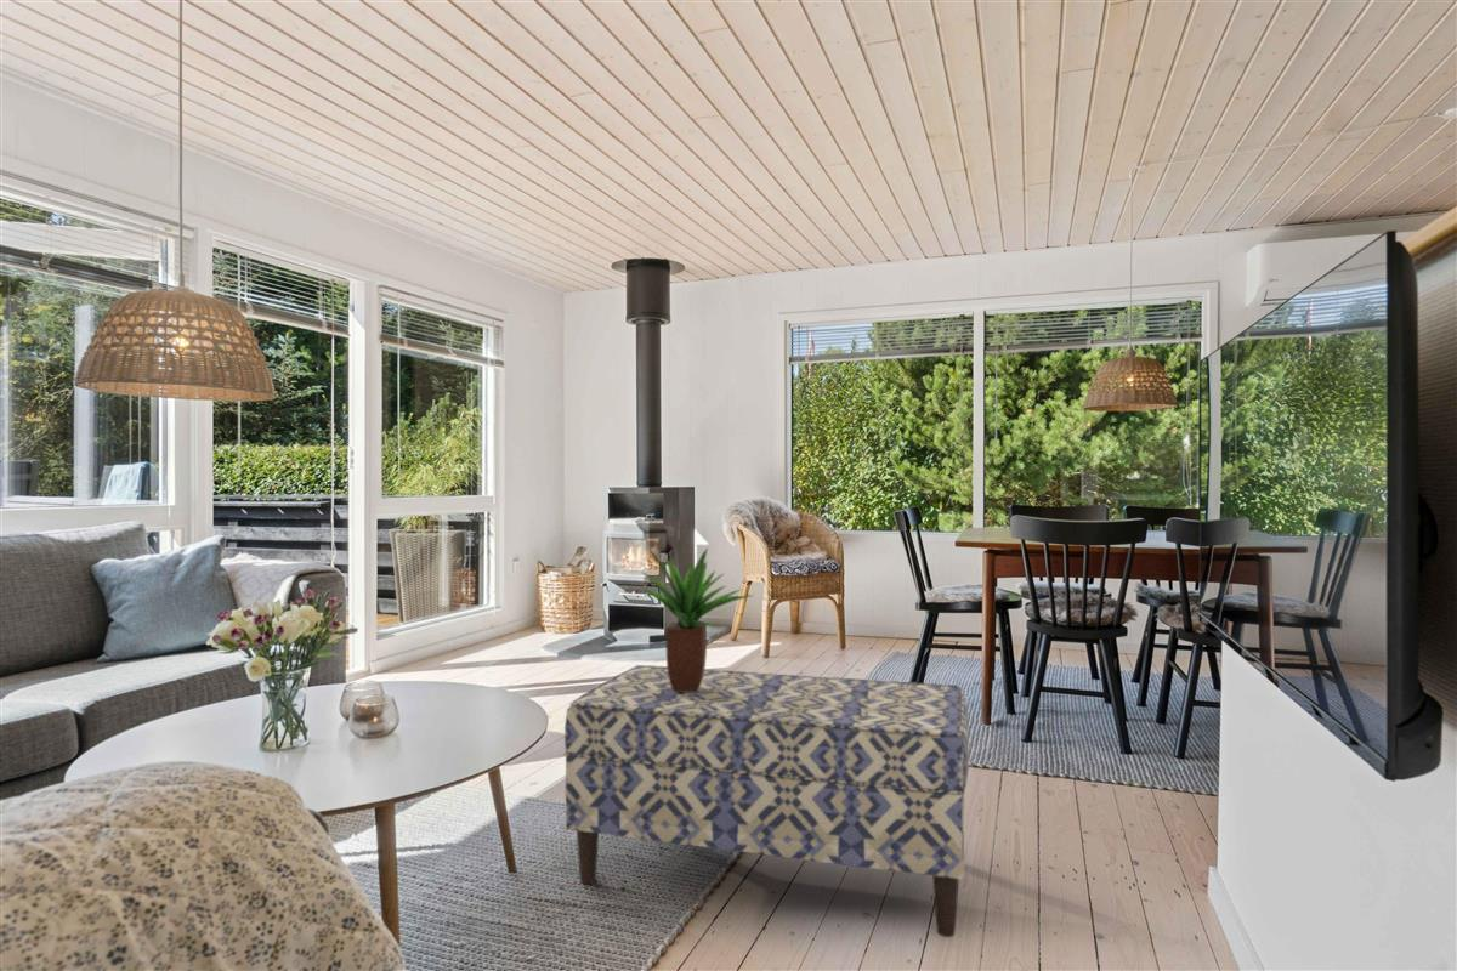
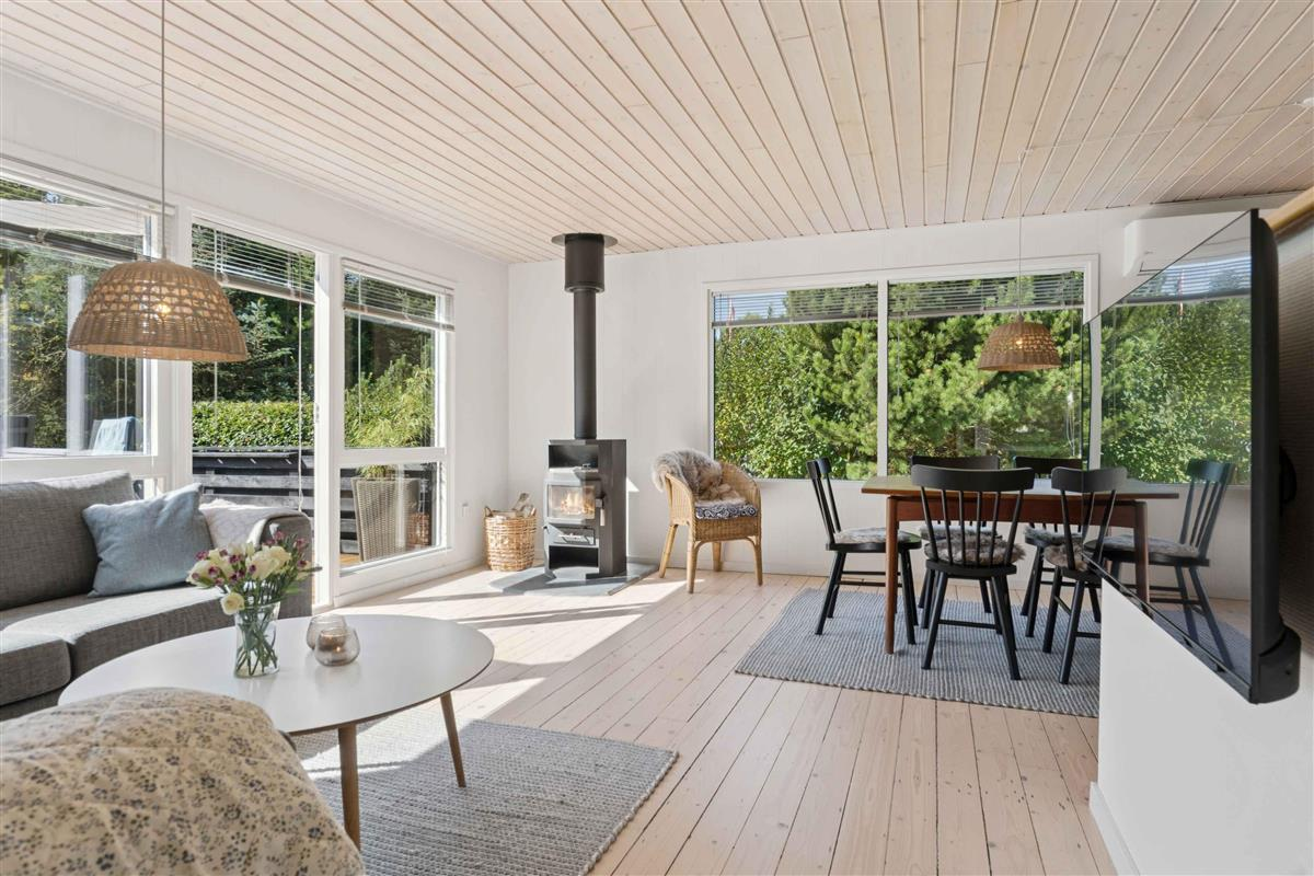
- potted plant [640,546,755,692]
- bench [563,664,970,938]
